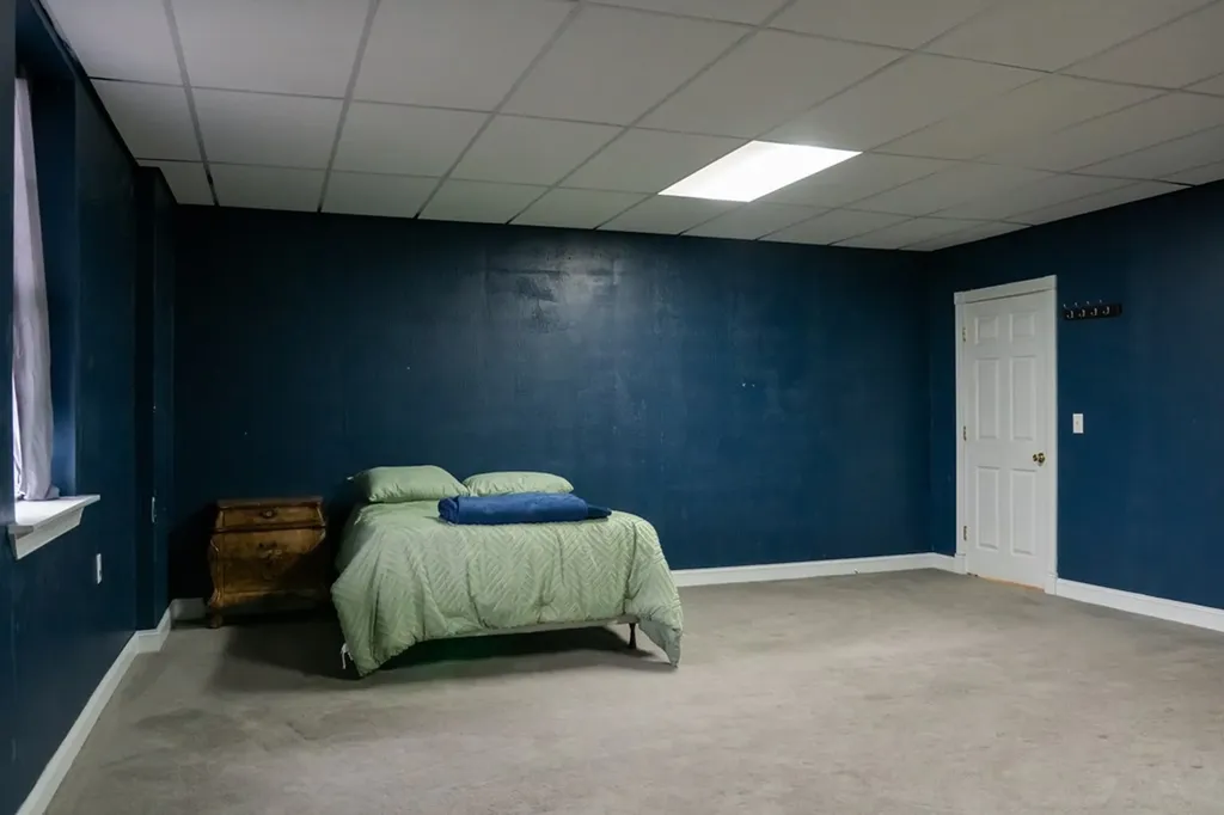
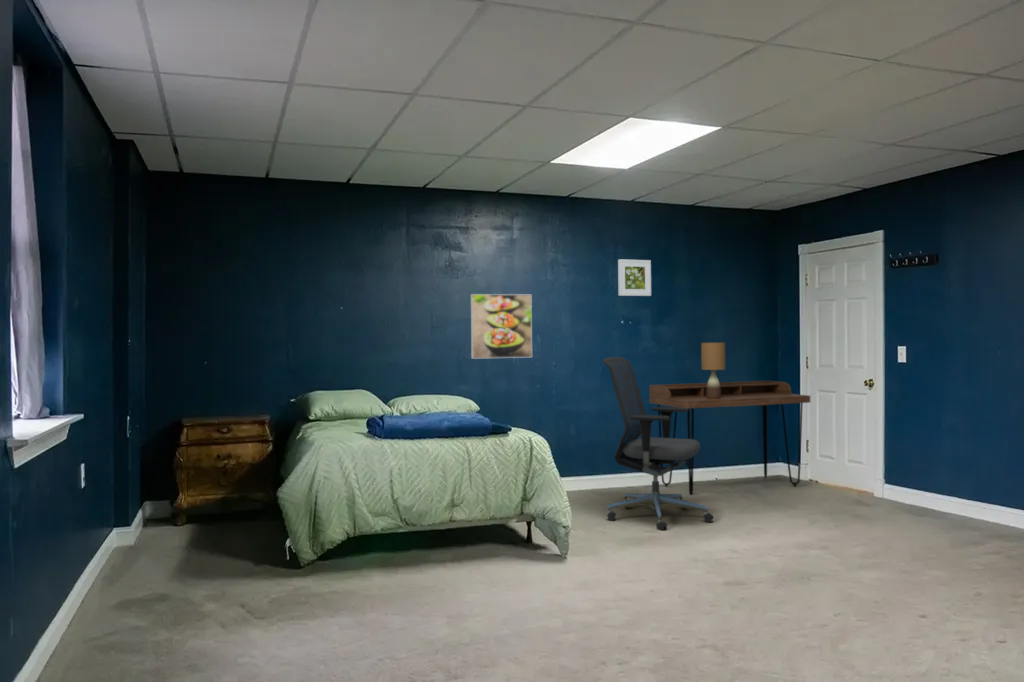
+ desk [648,380,811,496]
+ table lamp [700,342,726,399]
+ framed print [617,258,652,297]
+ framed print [470,293,533,360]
+ office chair [602,356,714,532]
